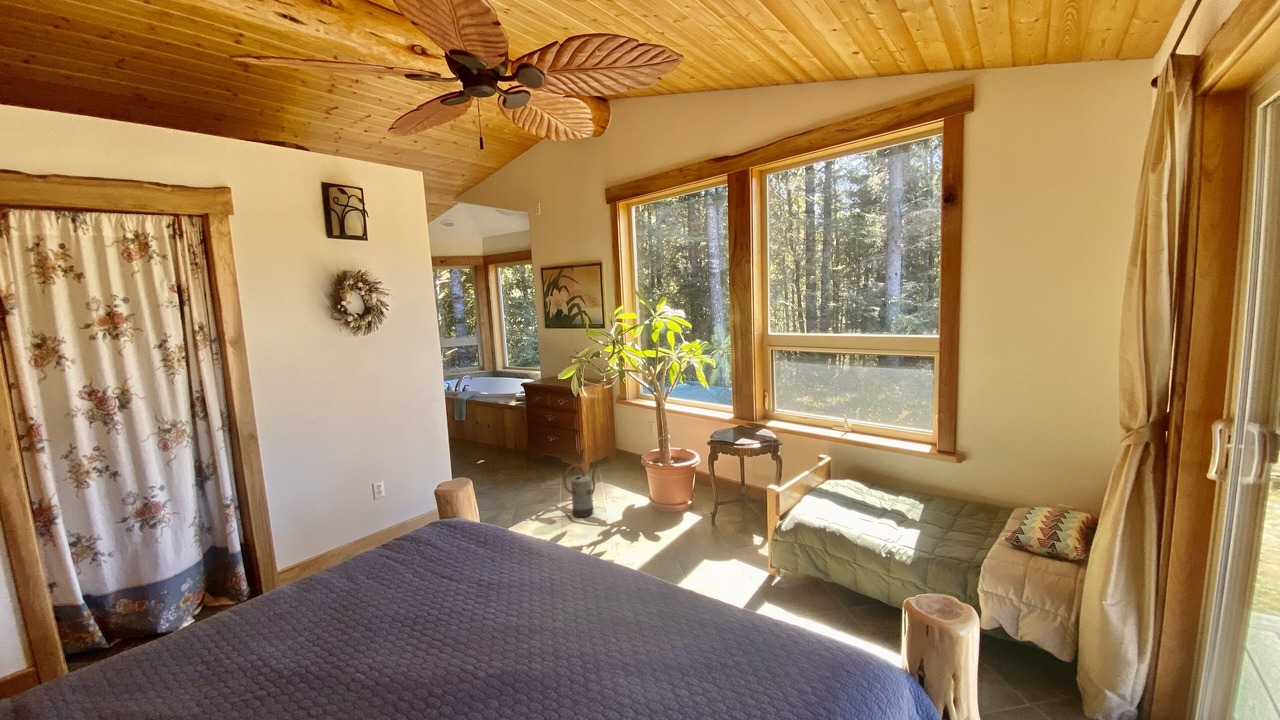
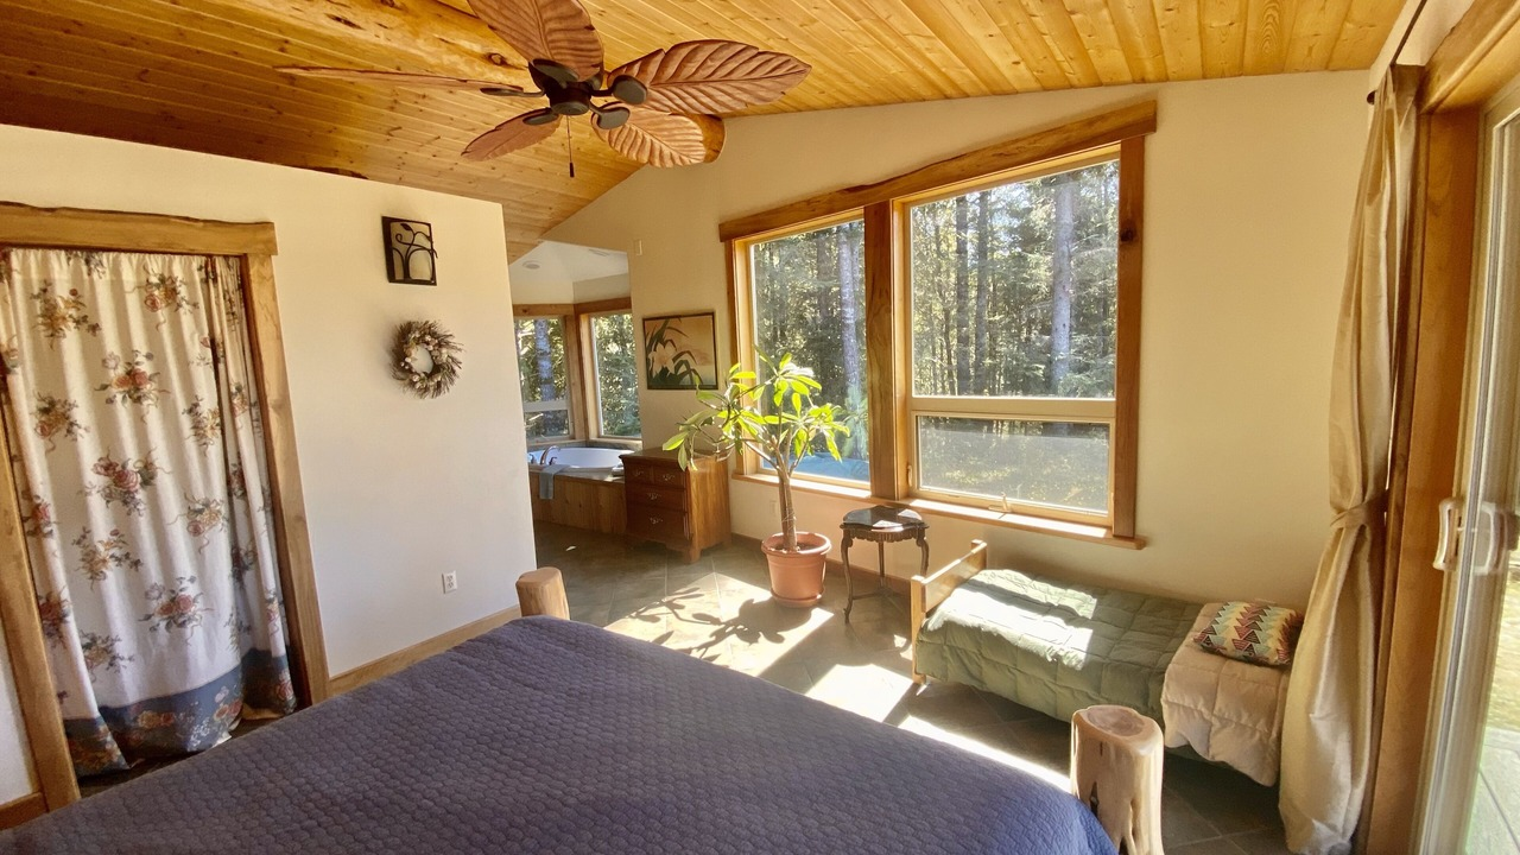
- watering can [563,463,598,518]
